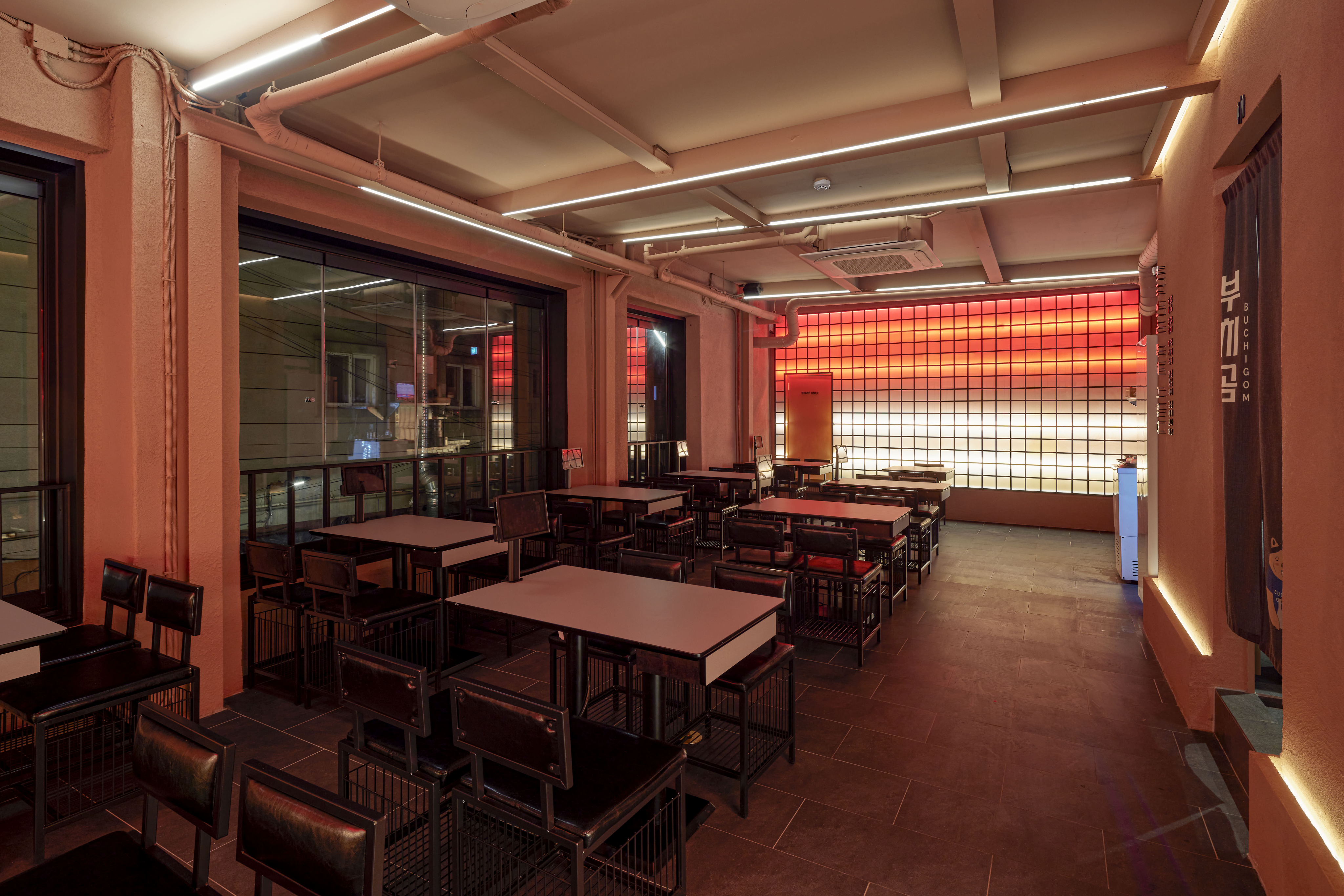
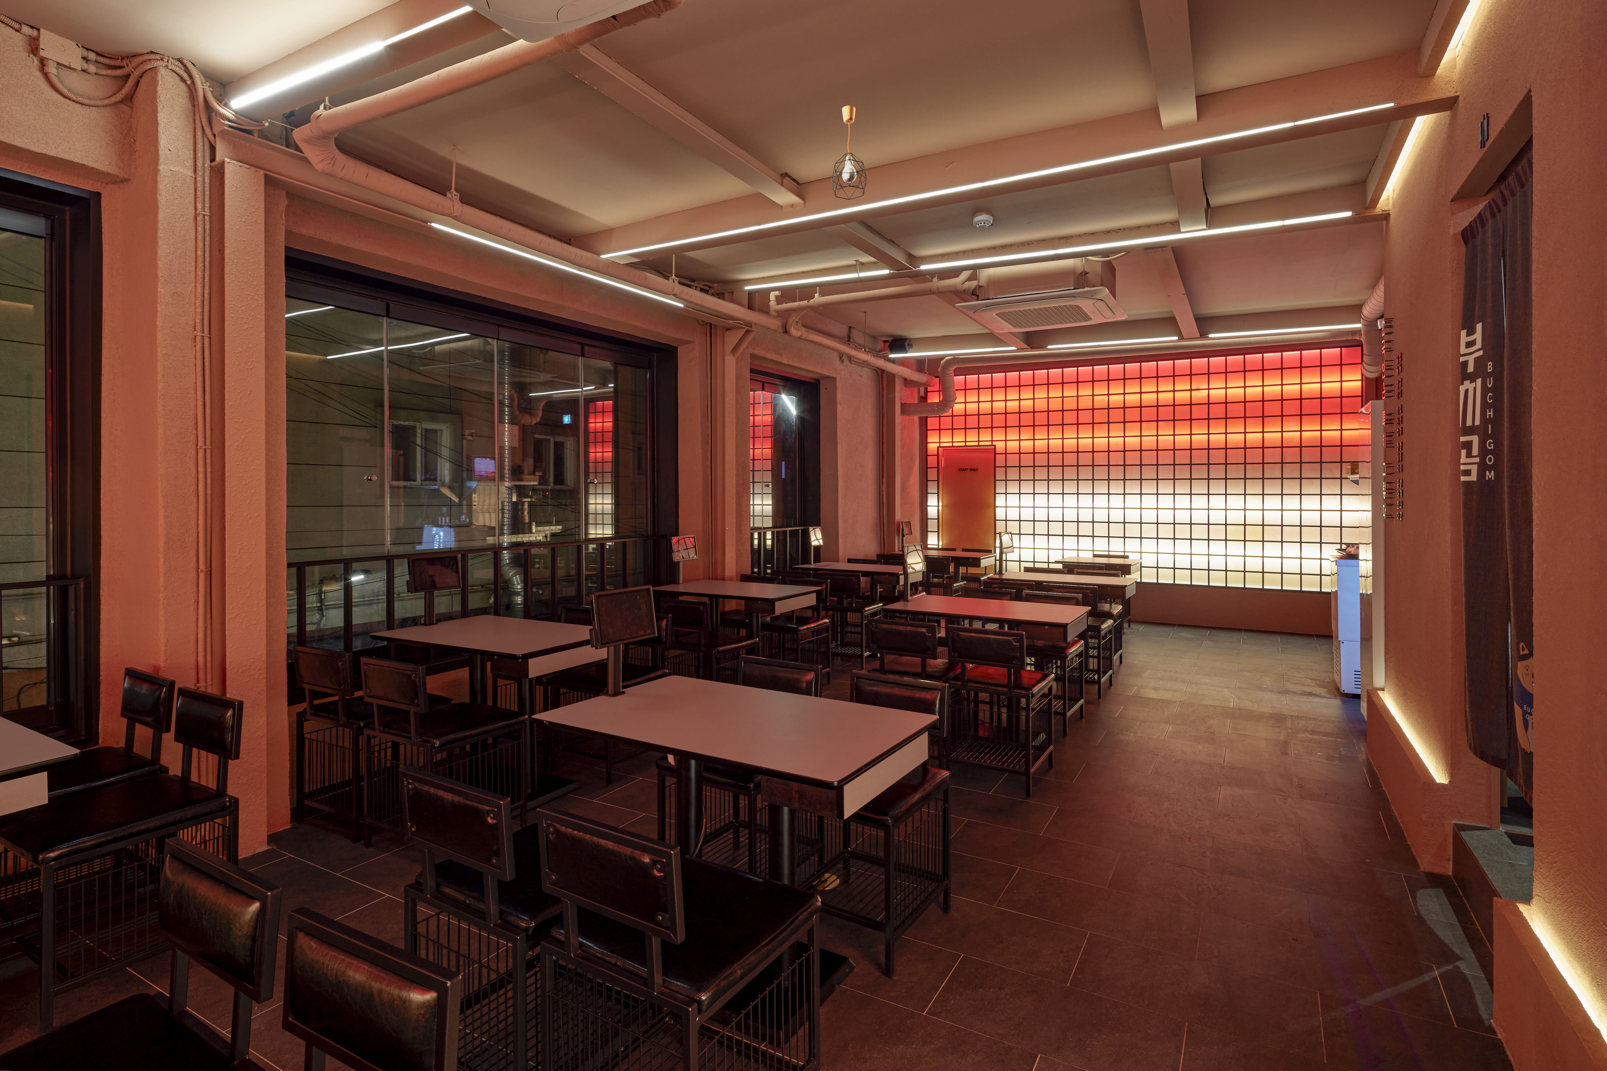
+ pendant light [831,105,867,201]
